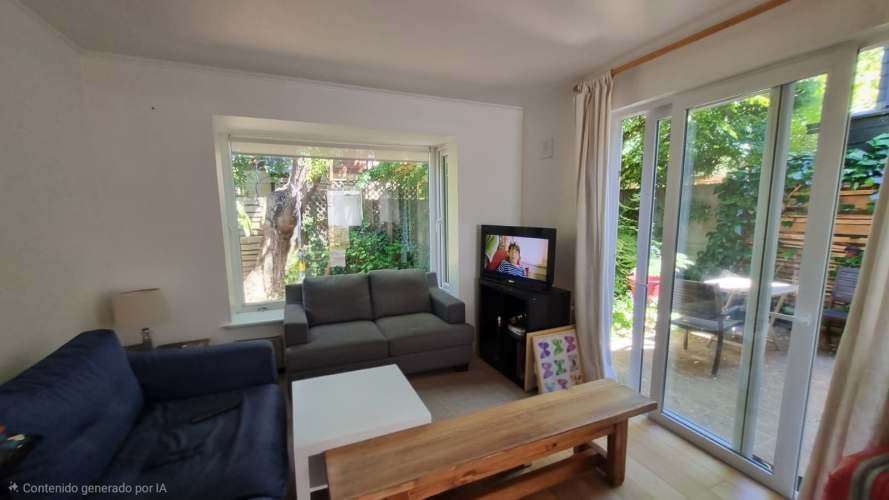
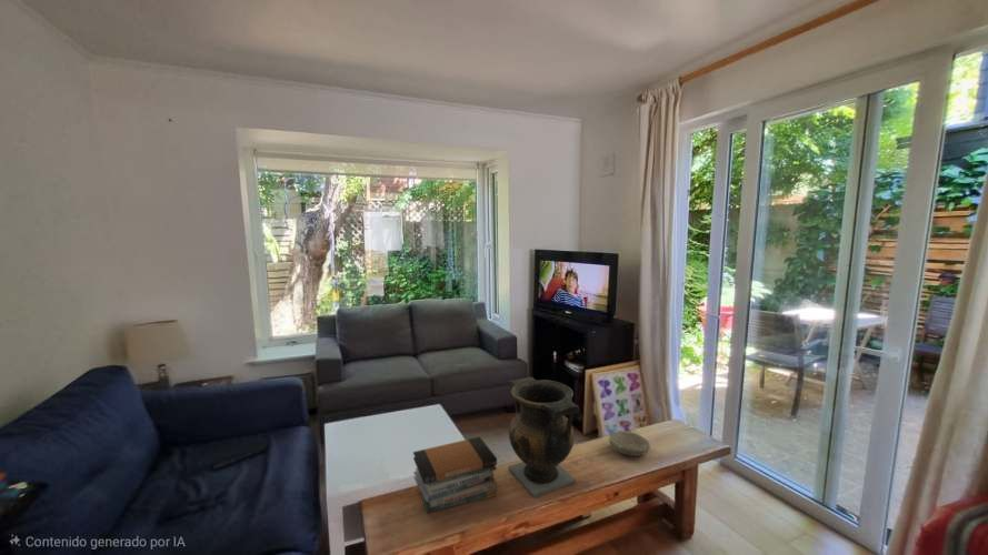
+ vase [507,376,580,498]
+ book stack [412,435,498,514]
+ bowl [608,430,651,457]
